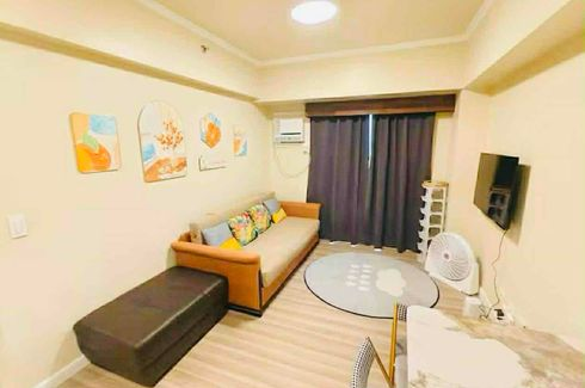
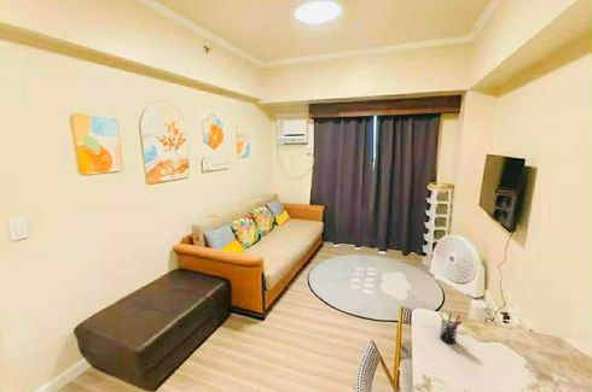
+ pen holder [437,311,463,345]
